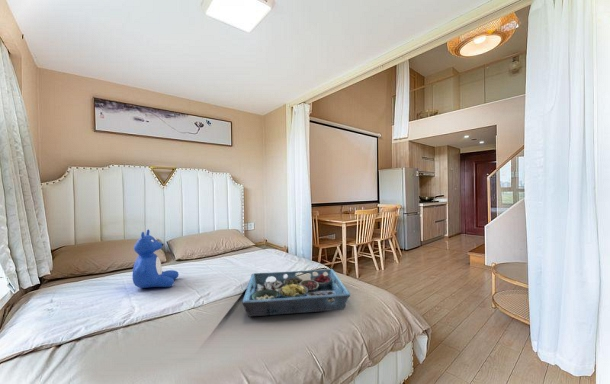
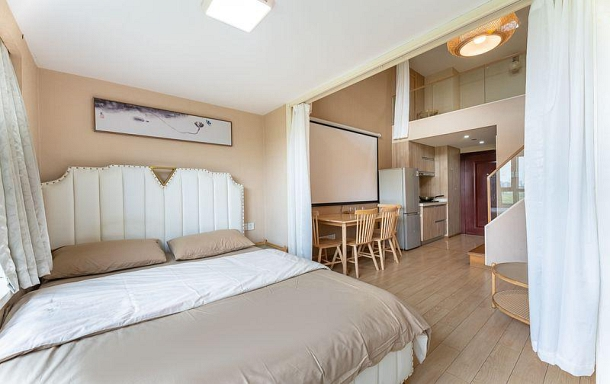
- teddy bear [131,228,179,289]
- serving tray [242,268,352,318]
